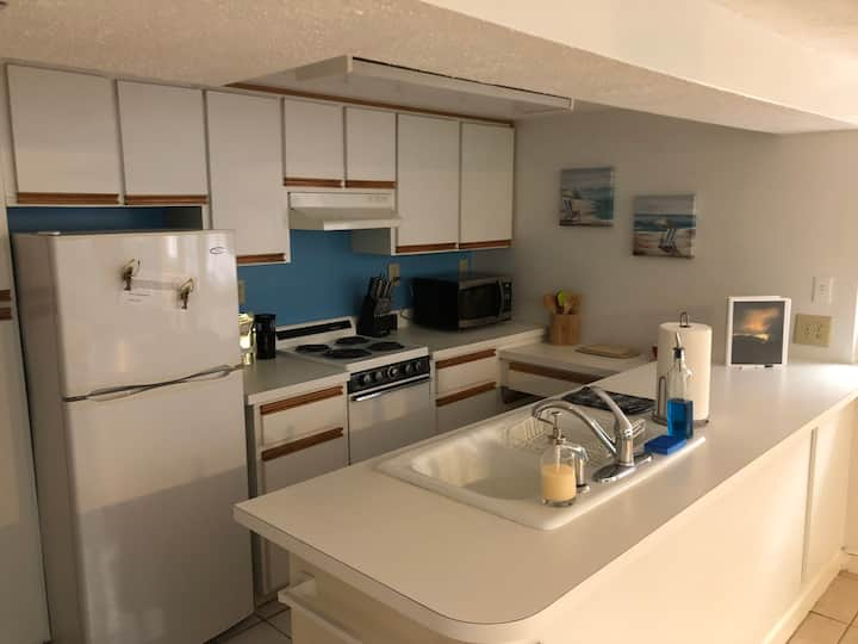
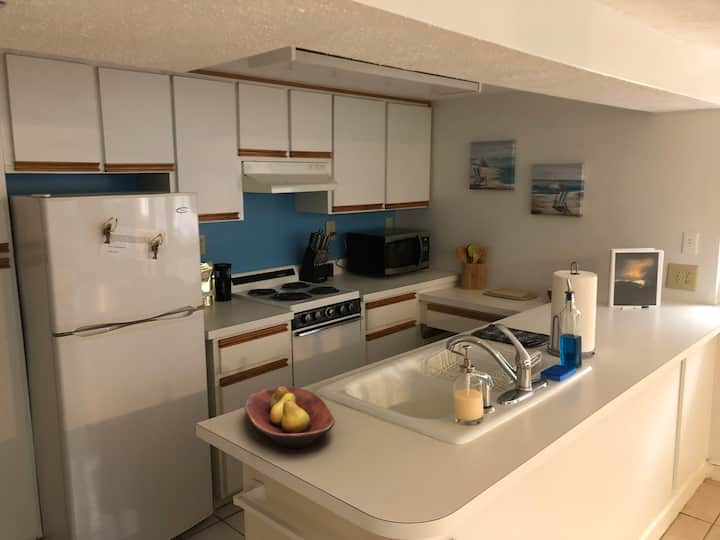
+ fruit bowl [244,386,336,449]
